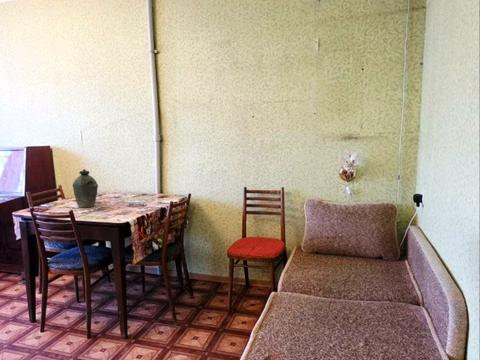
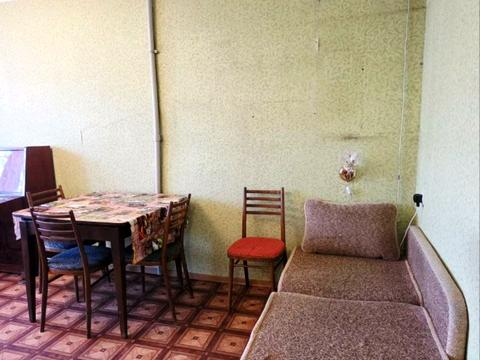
- kettle [71,168,99,209]
